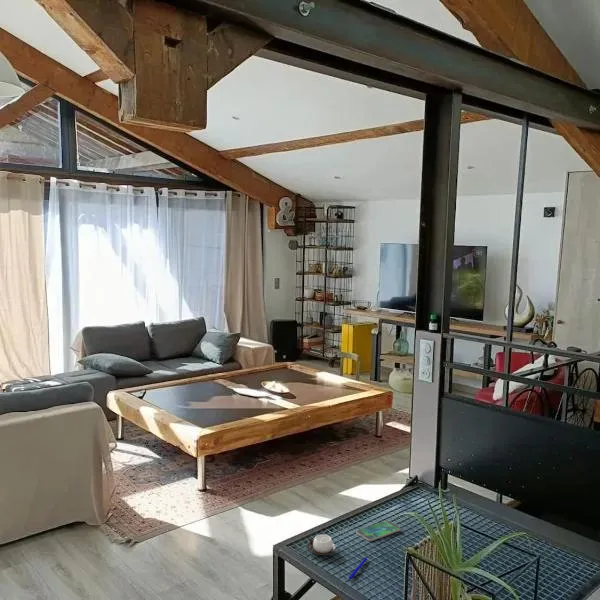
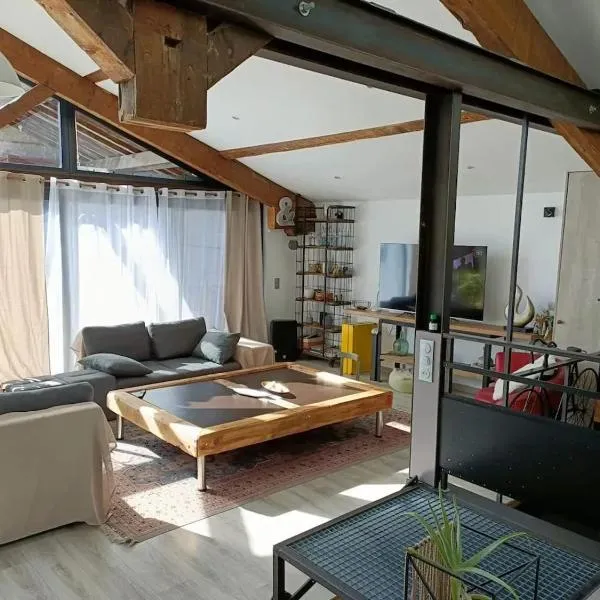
- pen [348,557,368,580]
- smartphone [355,520,401,542]
- cup [306,534,339,556]
